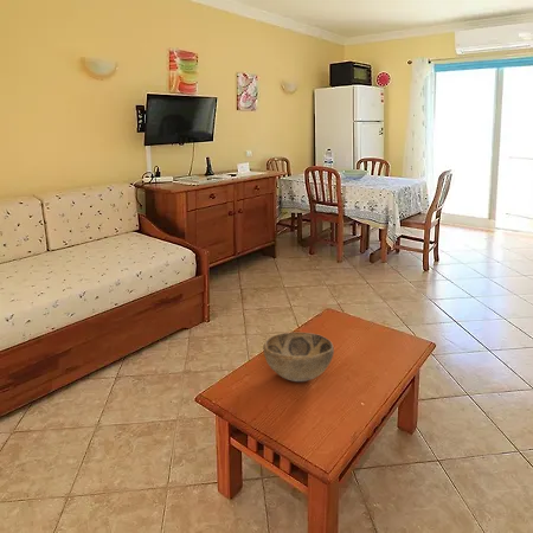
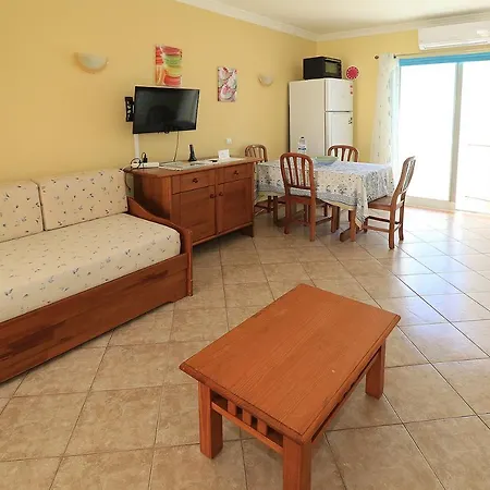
- decorative bowl [262,332,335,383]
